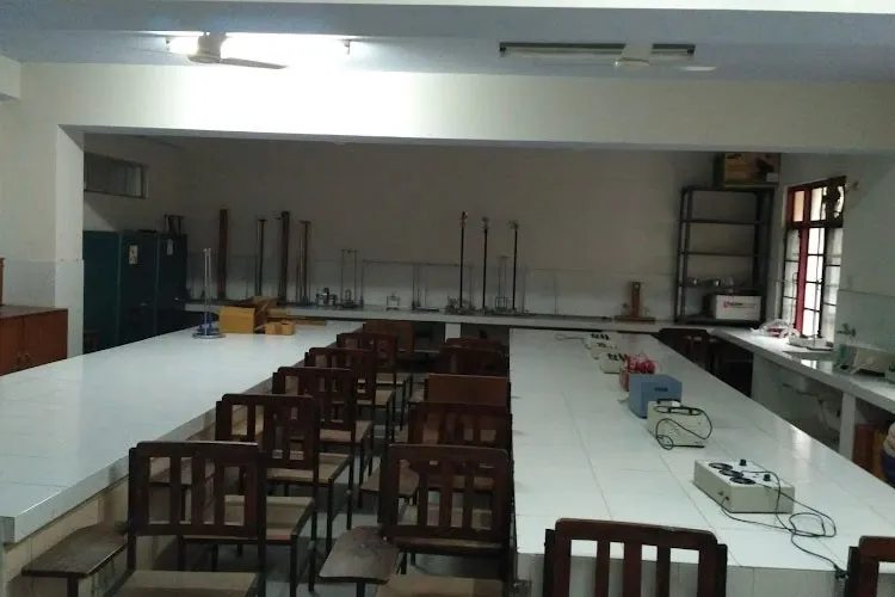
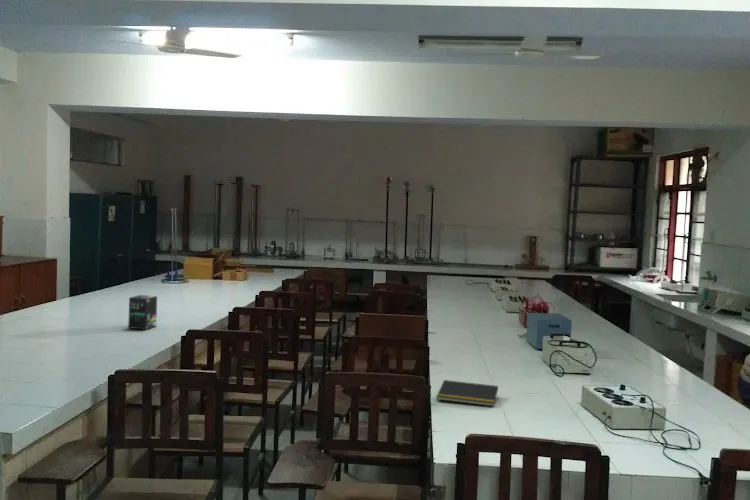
+ notepad [435,379,499,407]
+ box [127,294,158,331]
